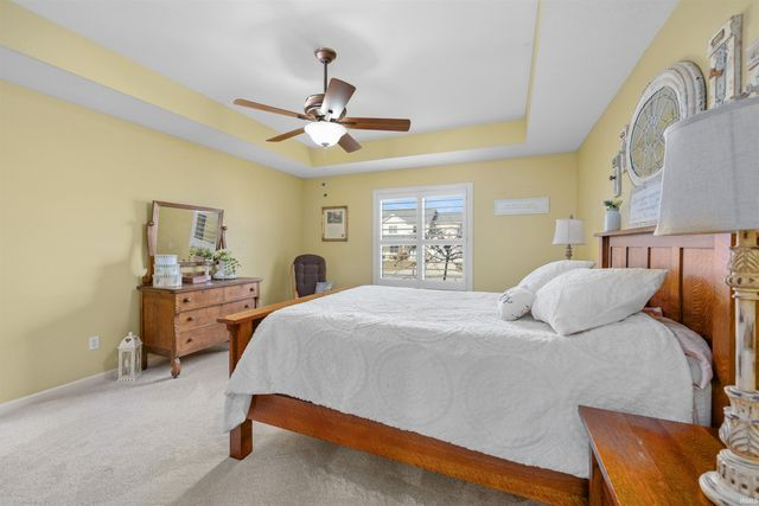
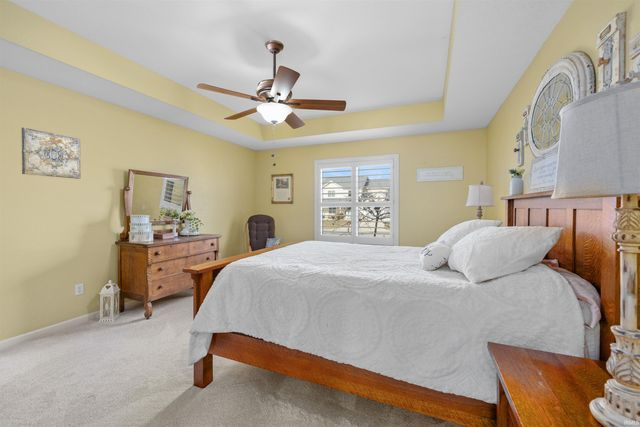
+ wall art [21,126,81,180]
